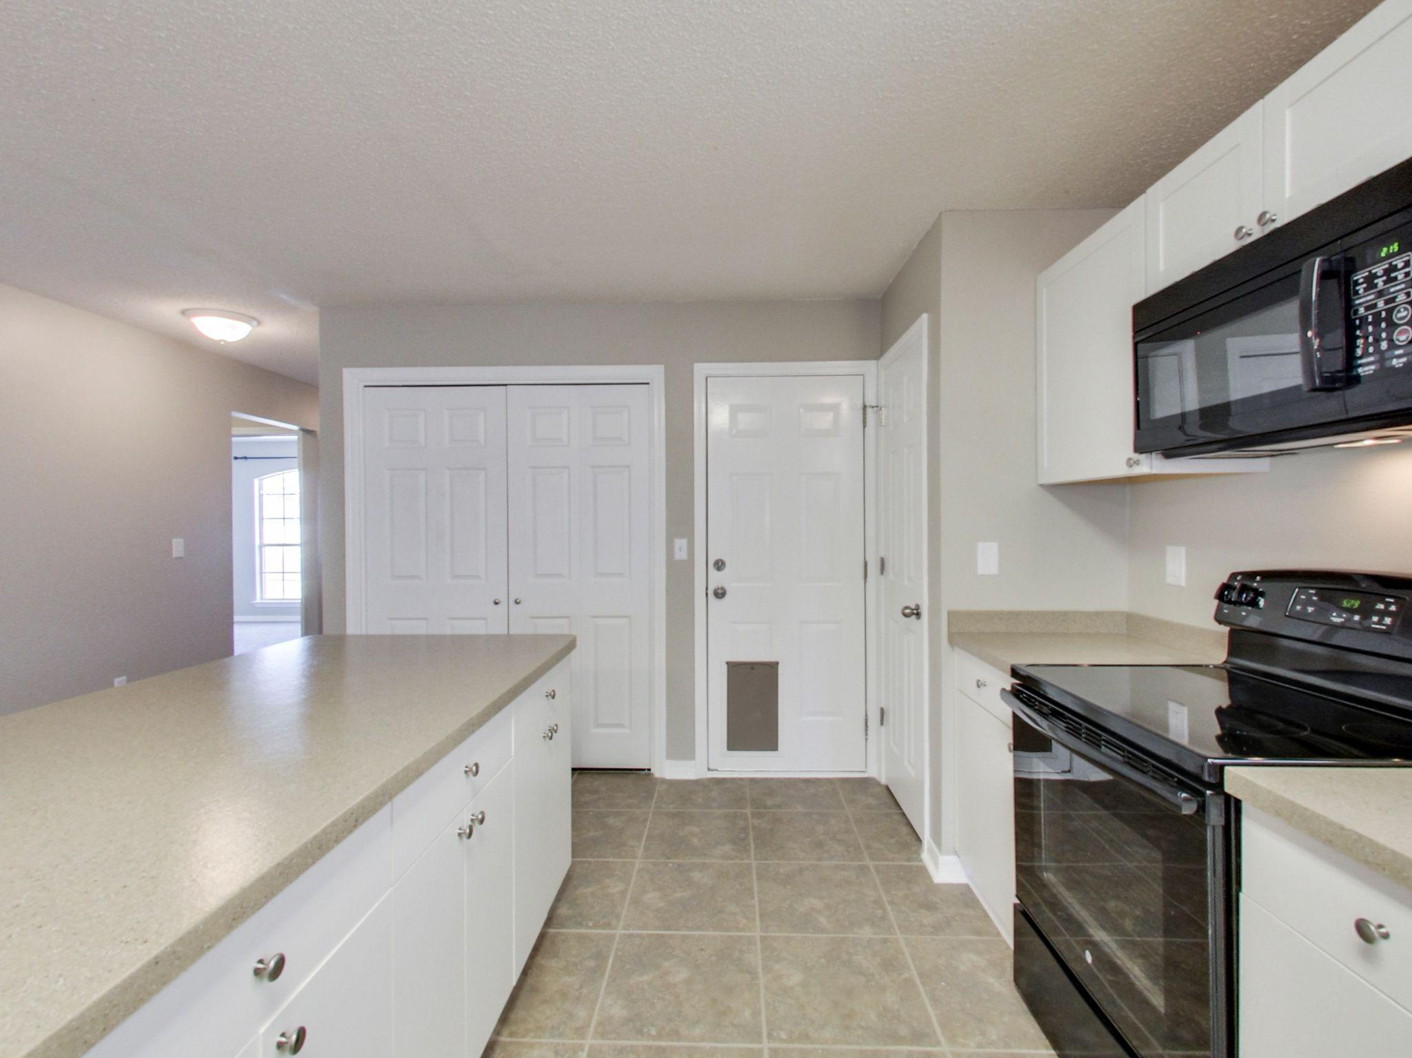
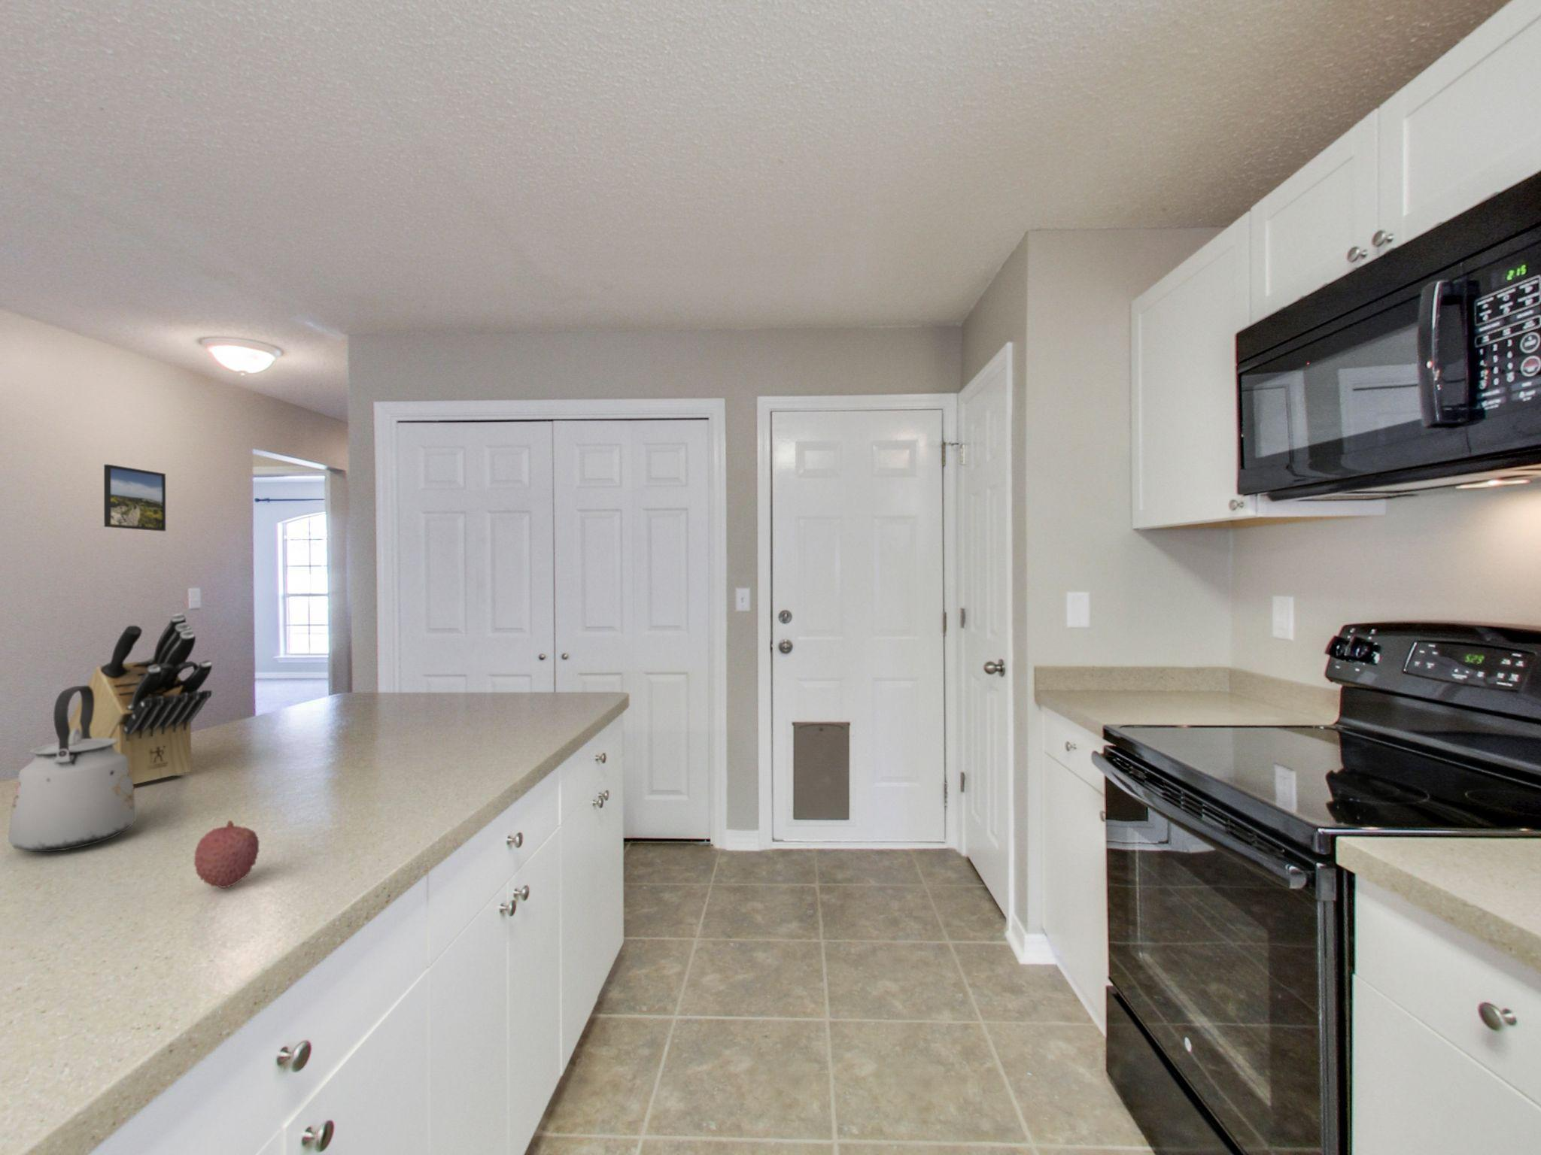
+ knife block [68,613,212,785]
+ fruit [193,820,261,889]
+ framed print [103,463,166,531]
+ kettle [7,684,137,853]
